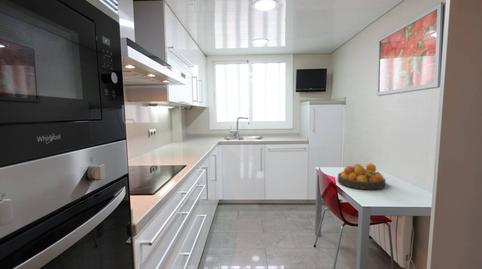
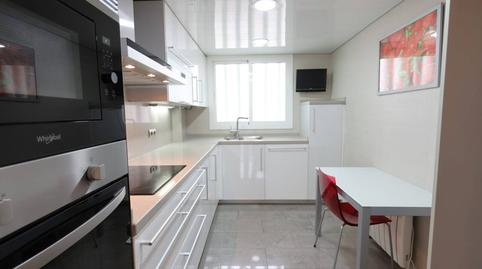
- fruit bowl [337,162,387,190]
